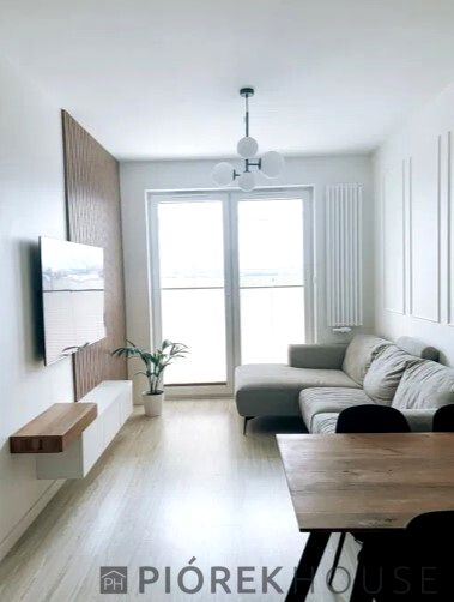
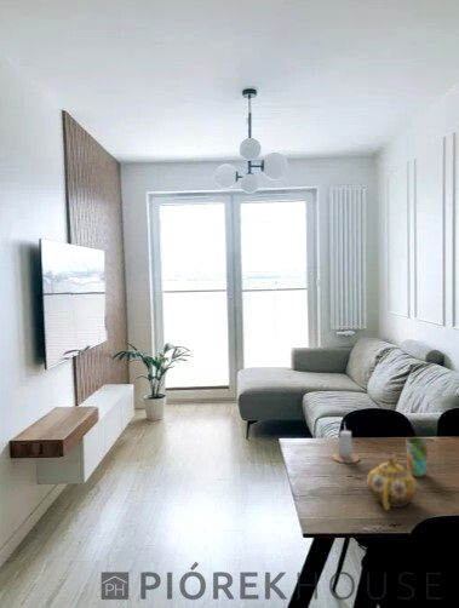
+ teapot [366,451,419,511]
+ cup [406,437,429,478]
+ candle [331,420,361,465]
